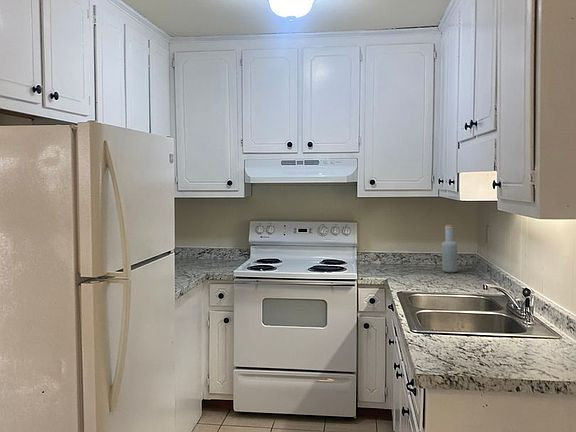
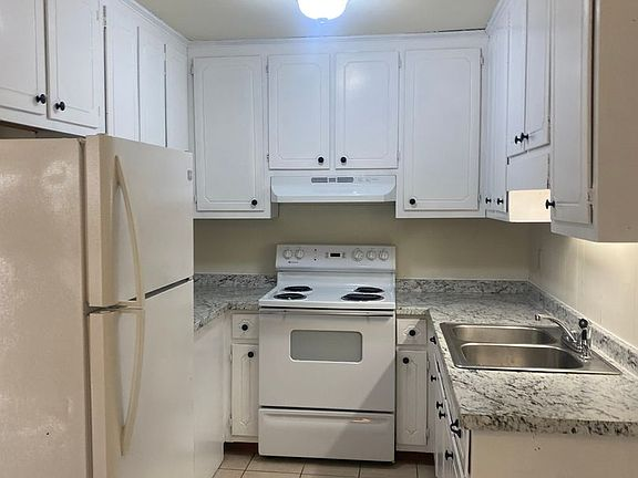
- bottle [441,224,459,273]
